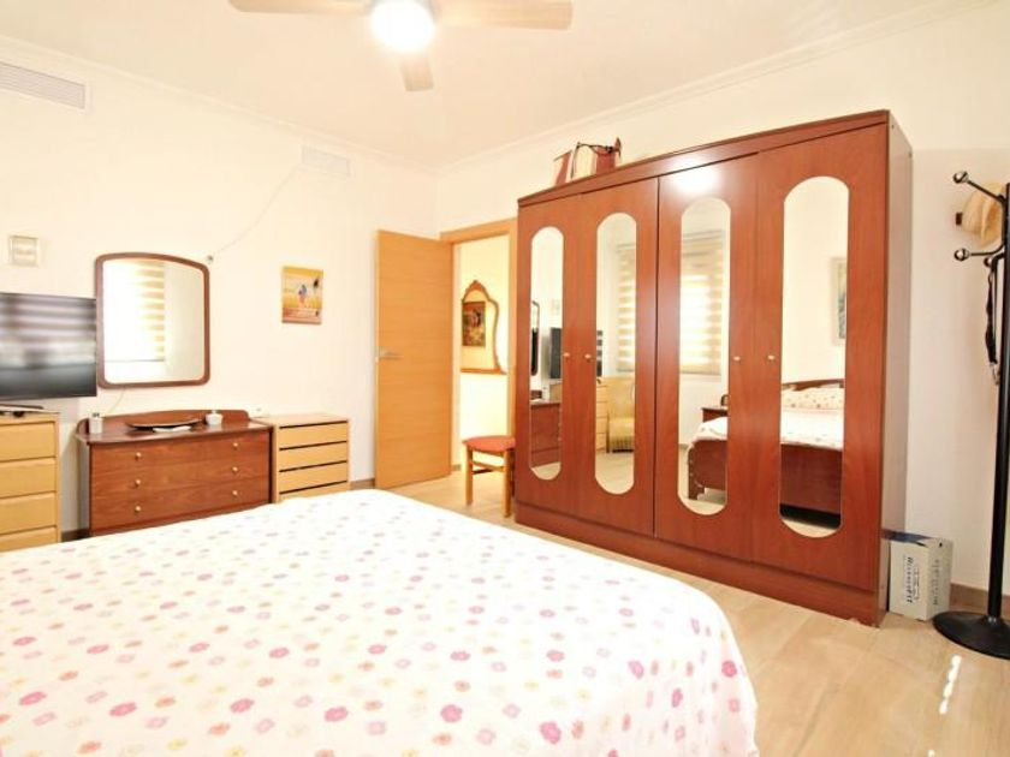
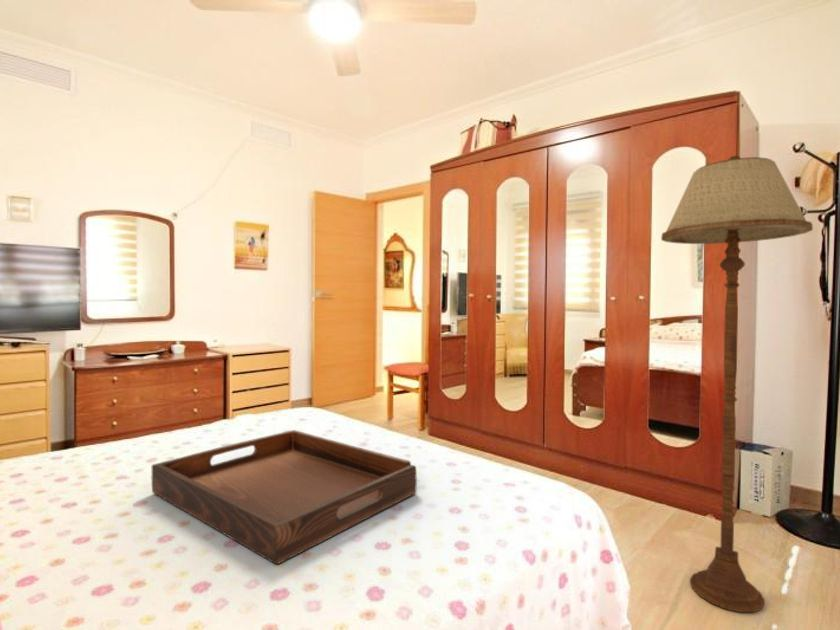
+ serving tray [151,429,418,565]
+ floor lamp [660,155,814,613]
